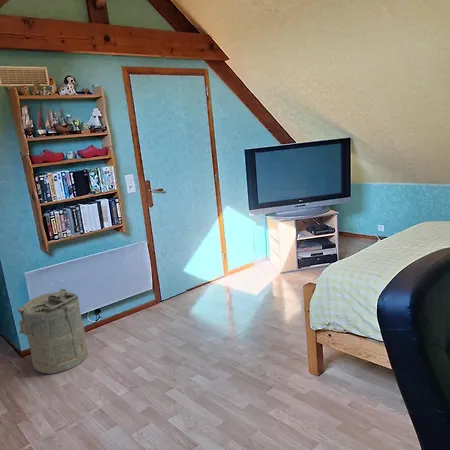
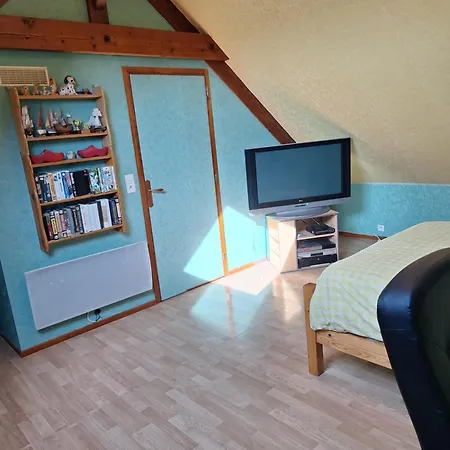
- laundry hamper [17,288,89,375]
